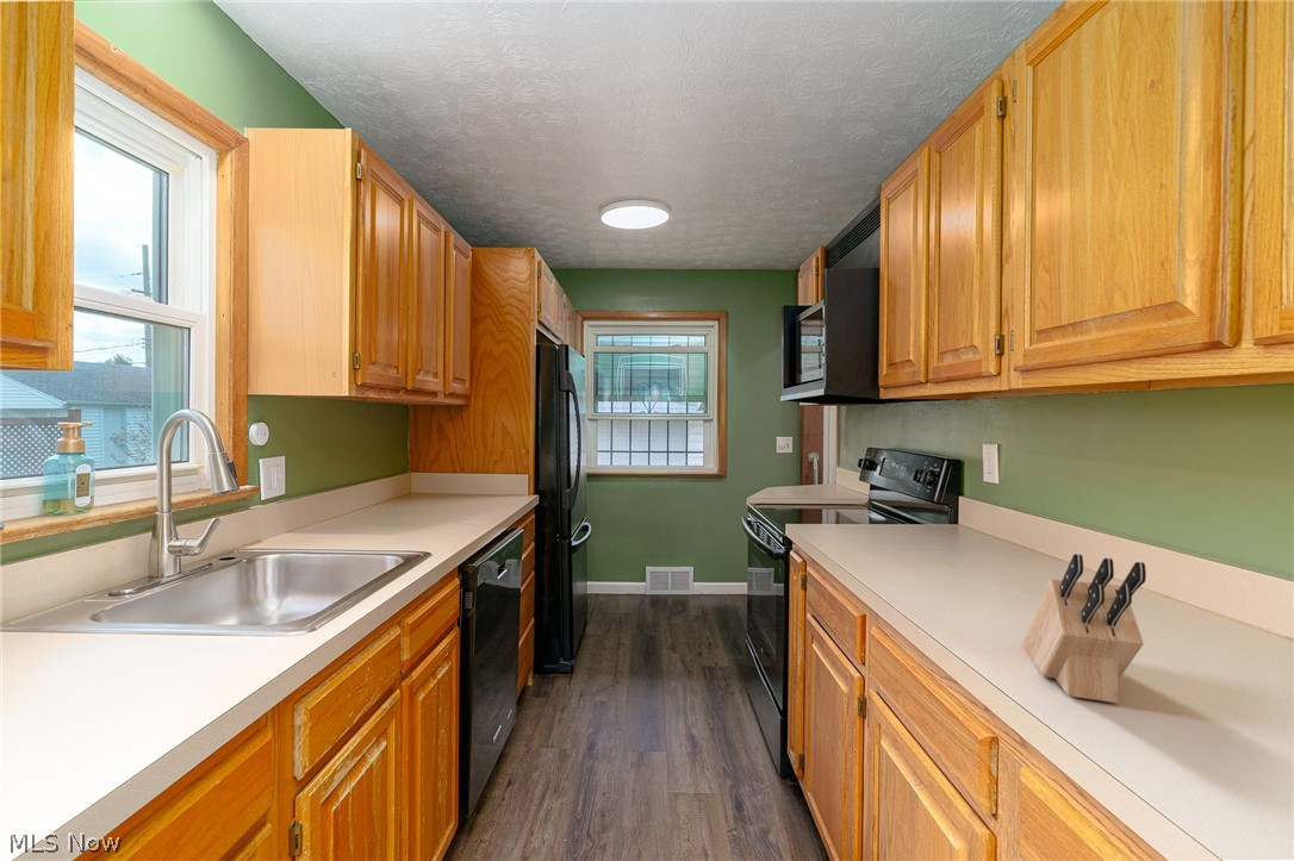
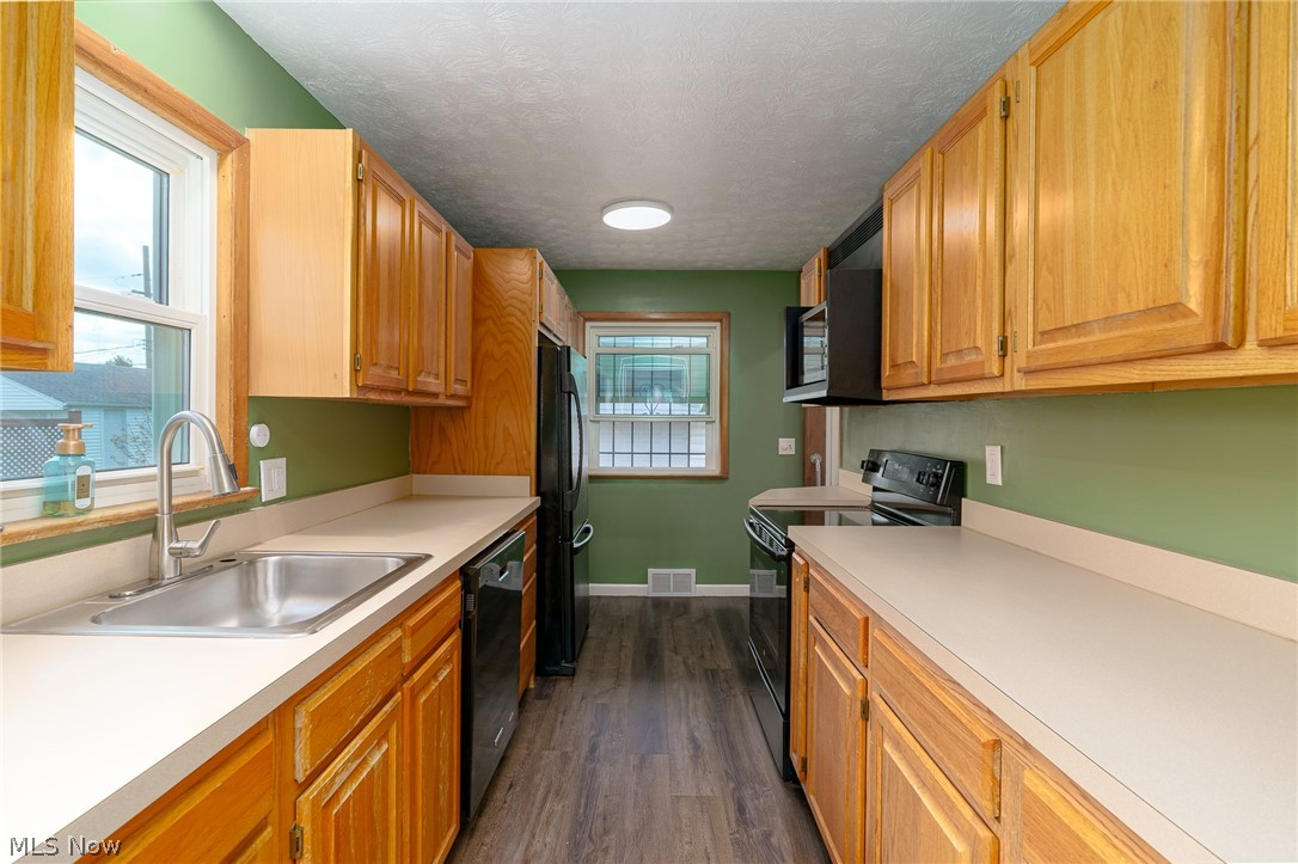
- knife block [1021,553,1147,704]
